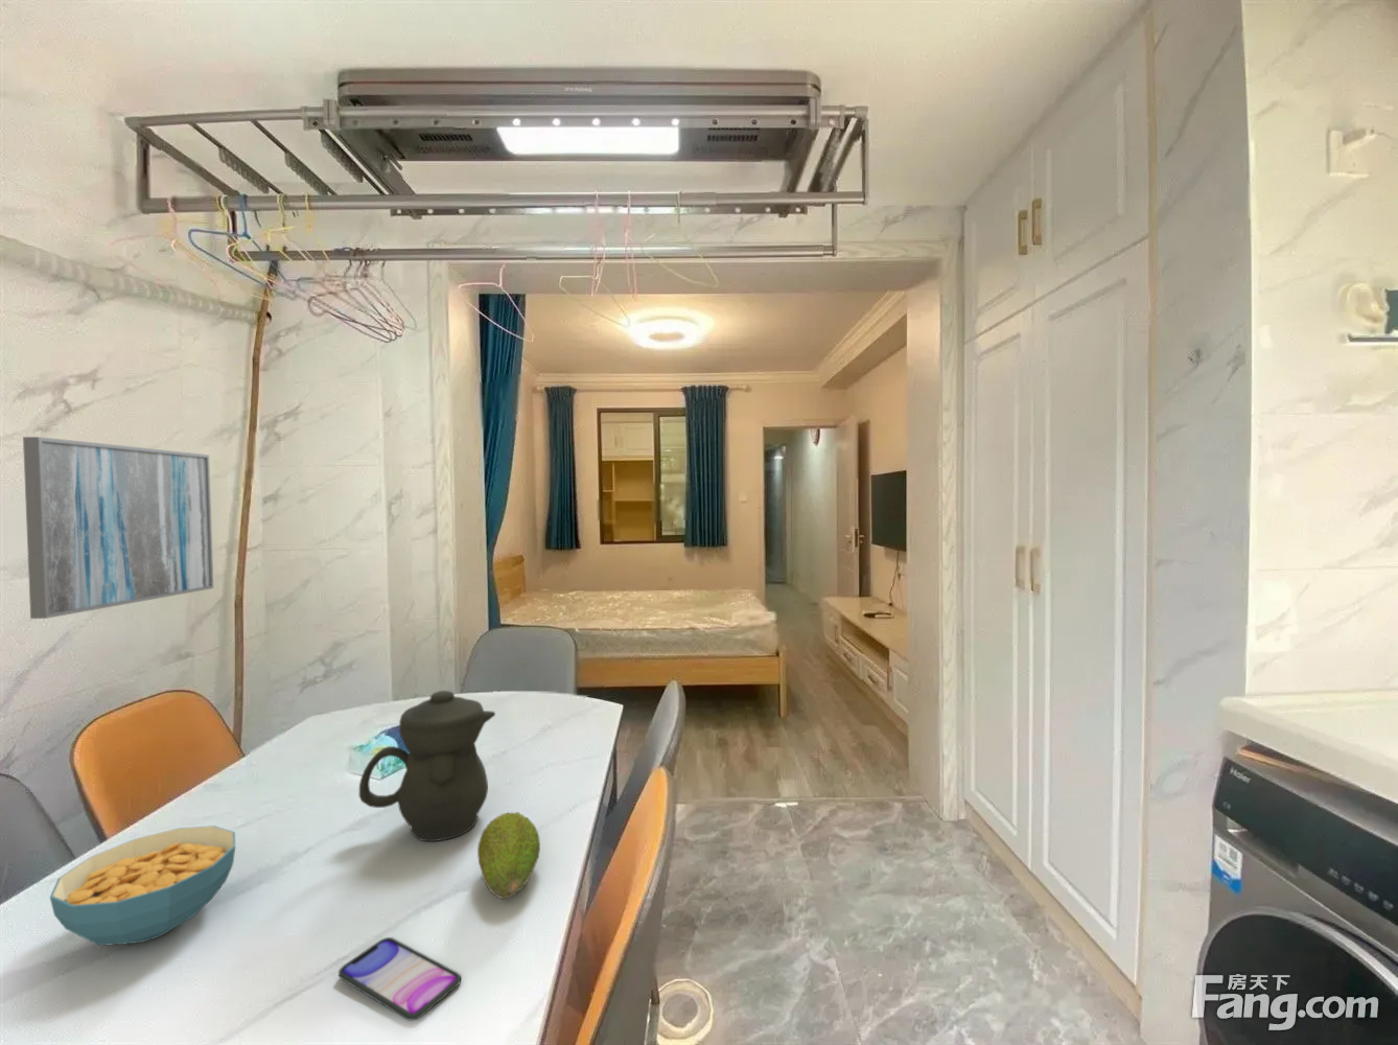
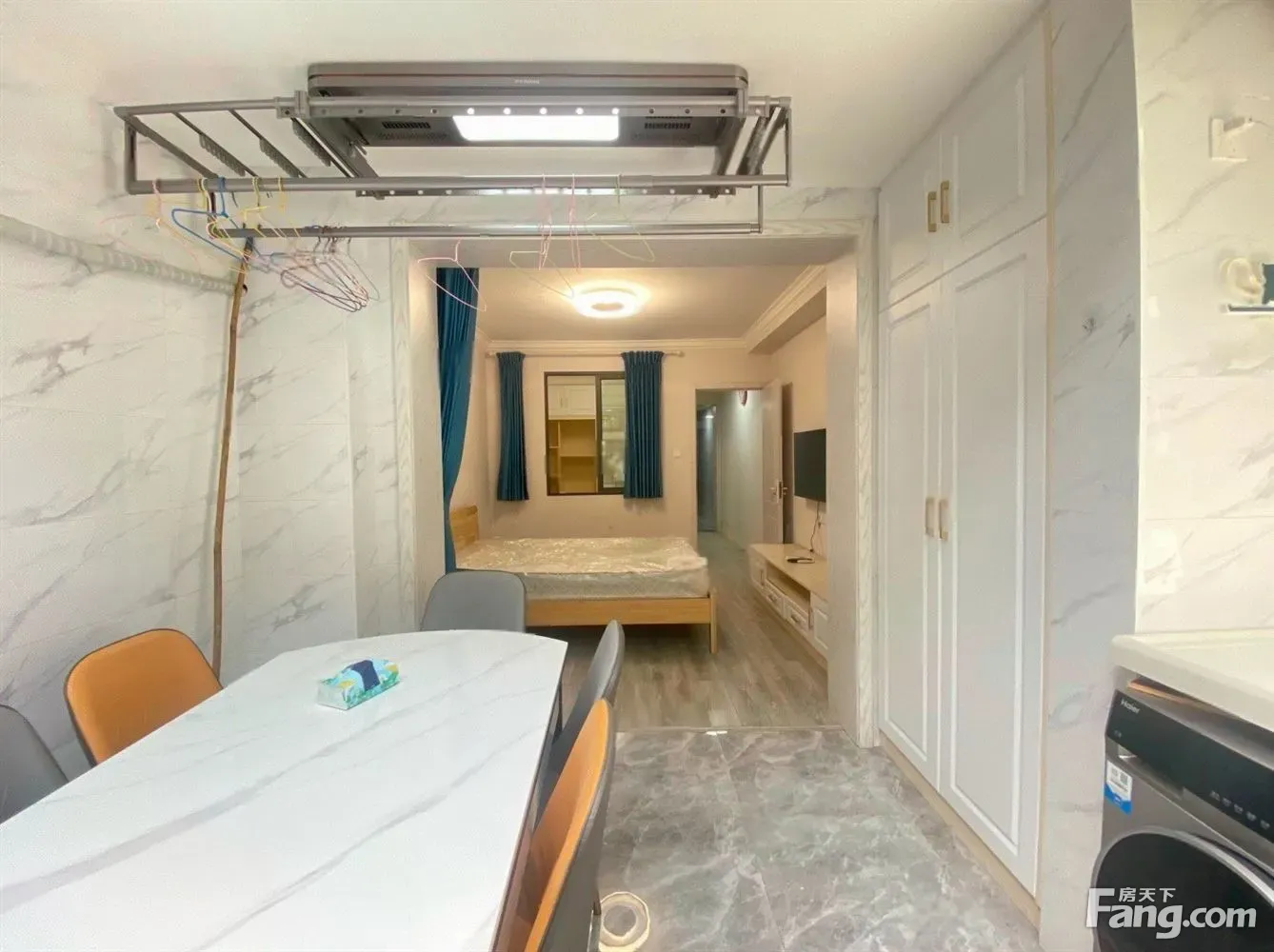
- teapot [359,689,496,842]
- cereal bowl [49,824,236,946]
- wall art [22,436,214,620]
- smartphone [338,936,462,1022]
- fruit [476,811,541,900]
